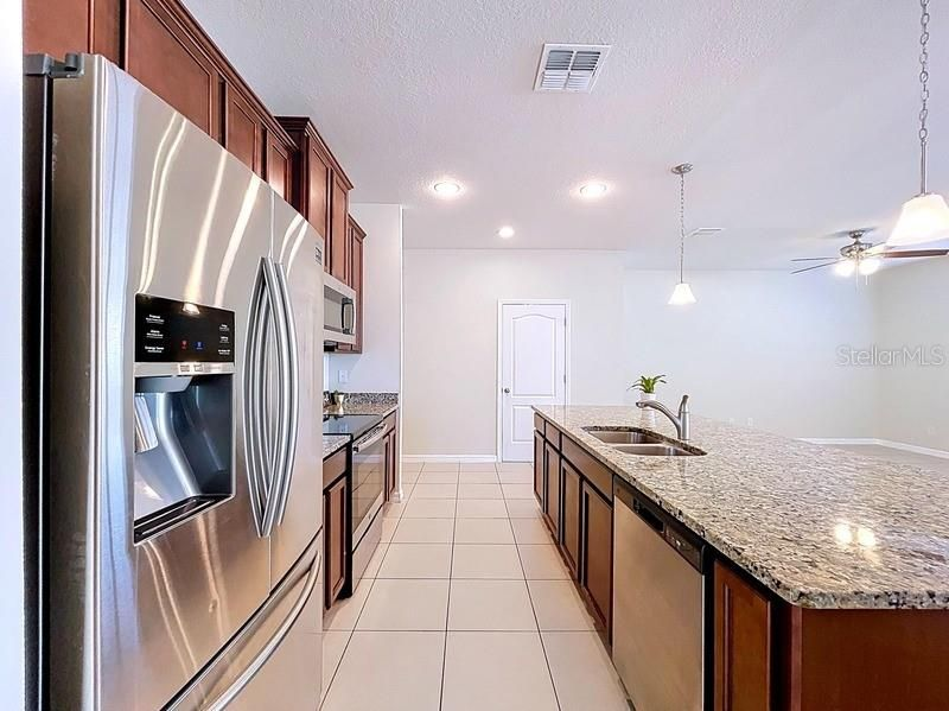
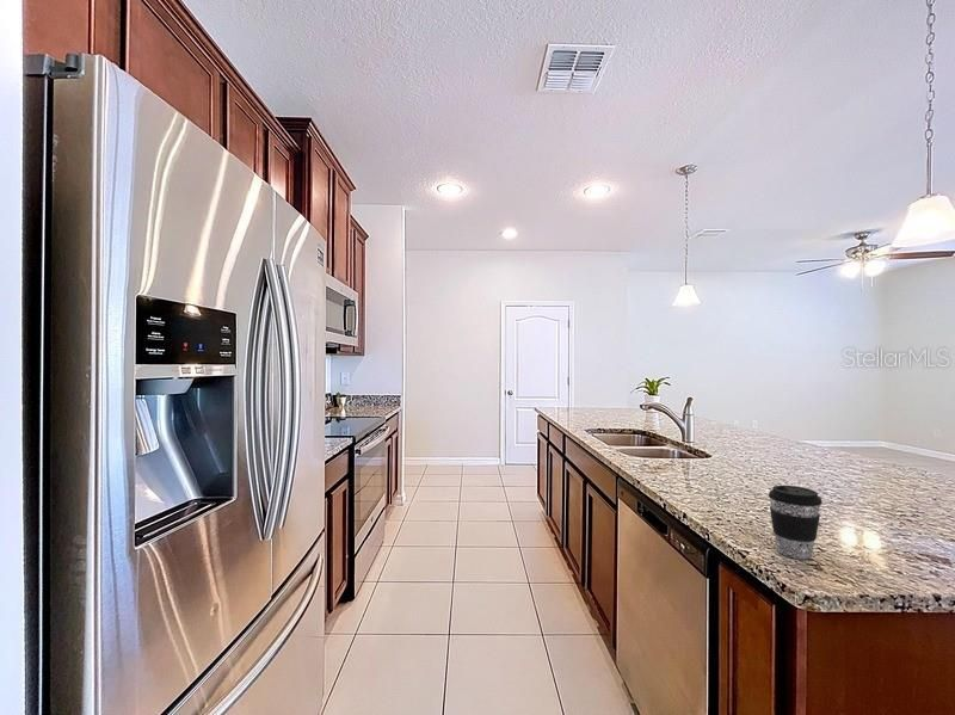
+ coffee cup [768,485,824,560]
